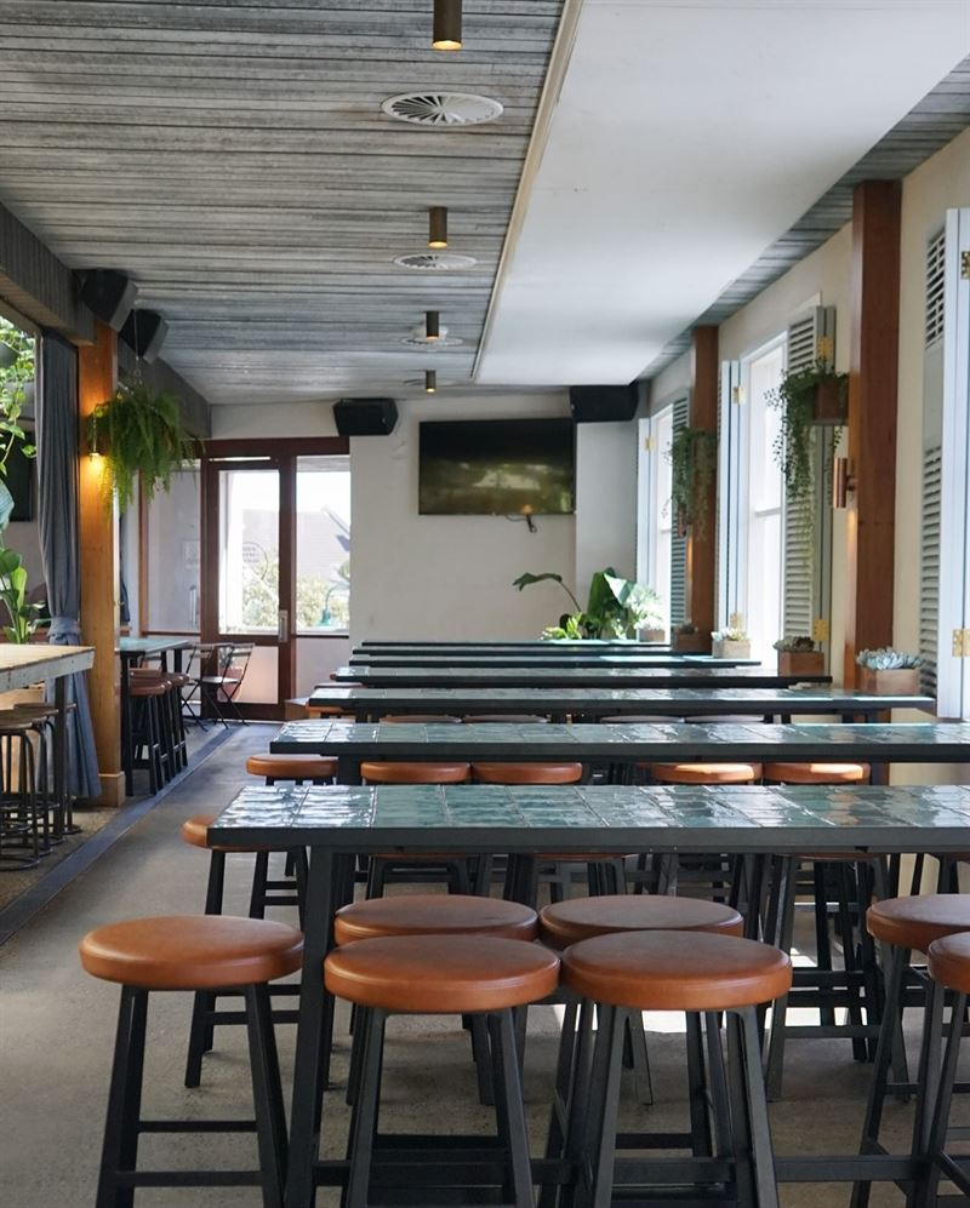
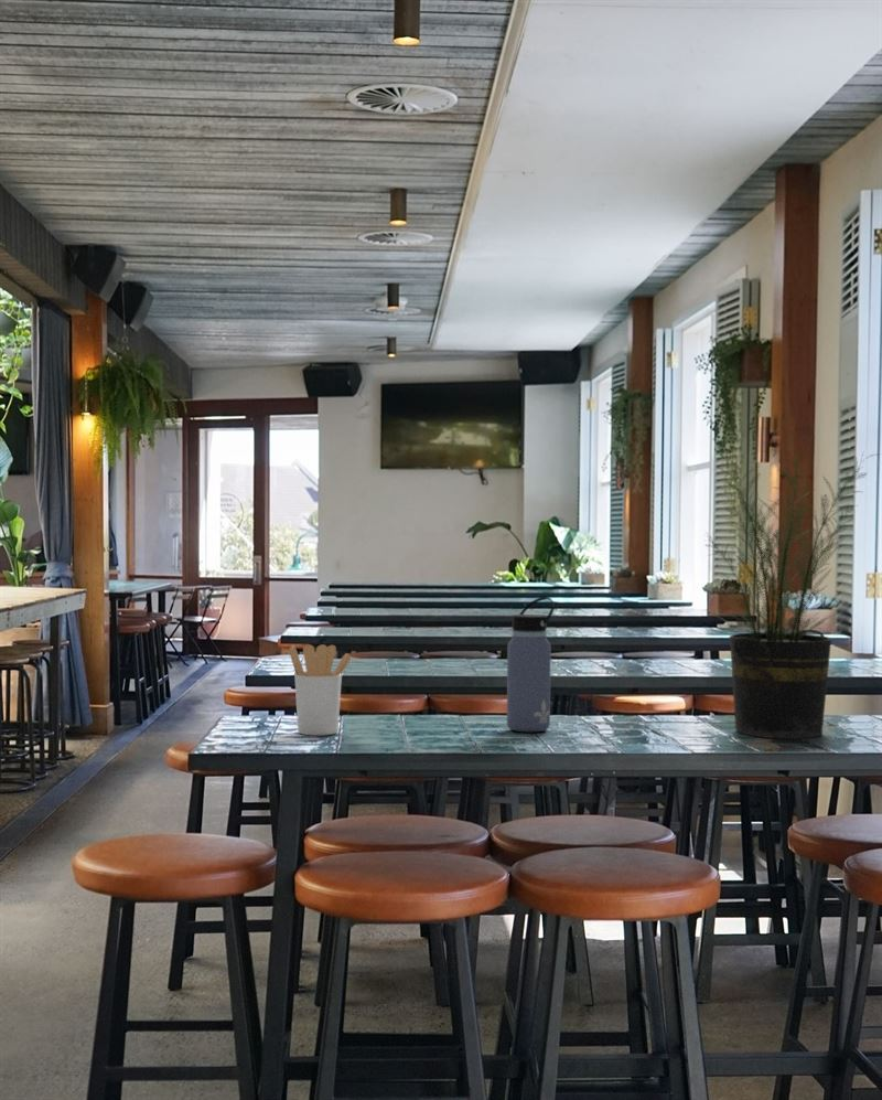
+ potted plant [704,449,882,740]
+ water bottle [506,596,556,733]
+ utensil holder [289,643,353,737]
